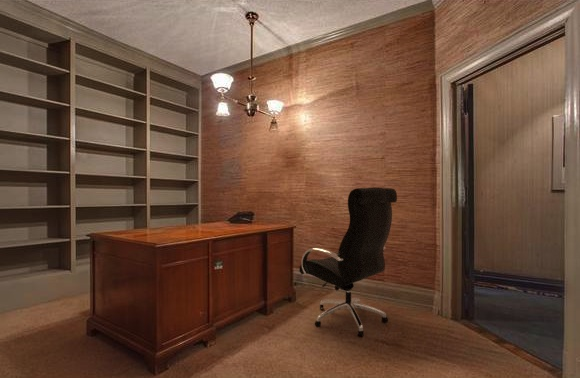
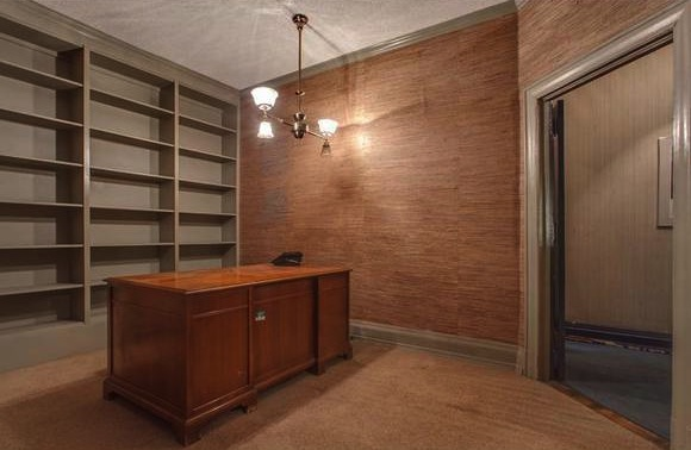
- office chair [298,186,398,338]
